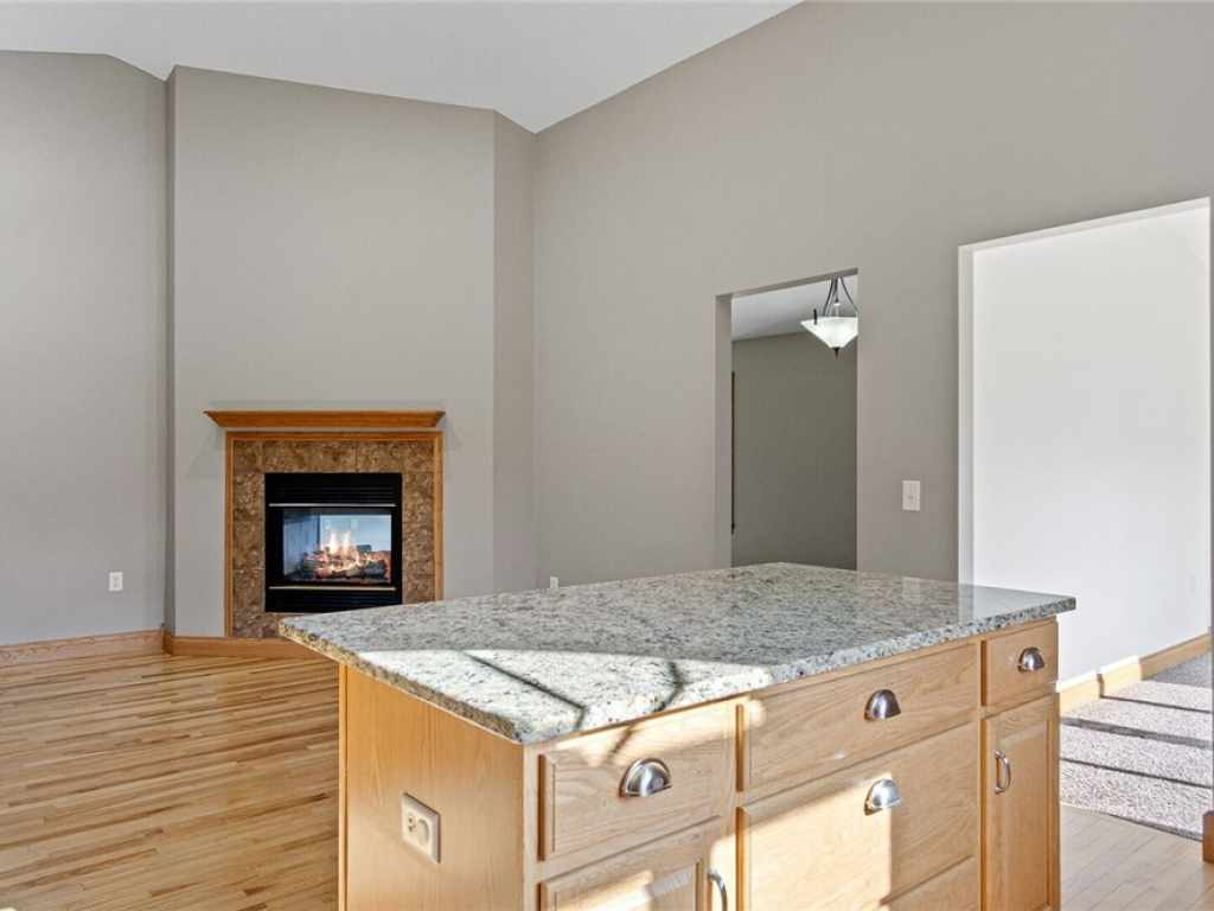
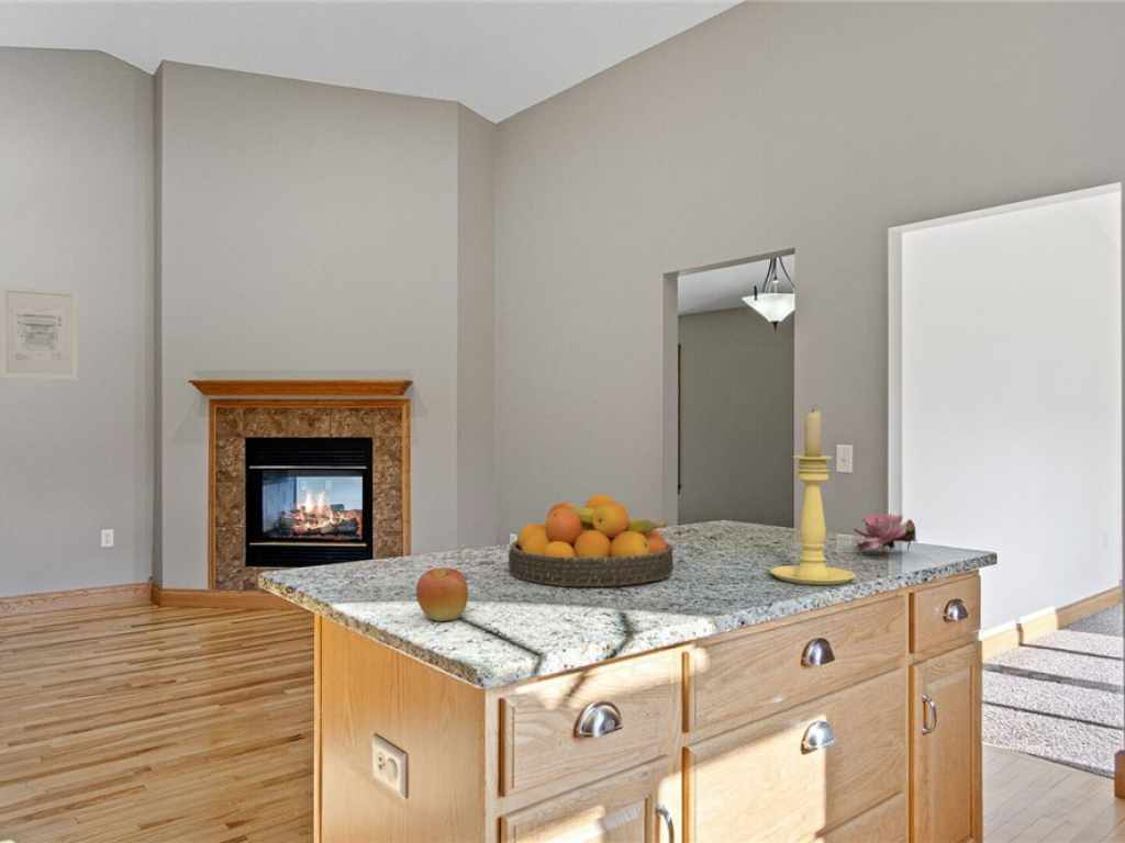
+ candle holder [769,407,857,586]
+ wall art [0,284,79,381]
+ fruit bowl [508,493,675,587]
+ flower [853,513,918,553]
+ apple [415,566,469,622]
